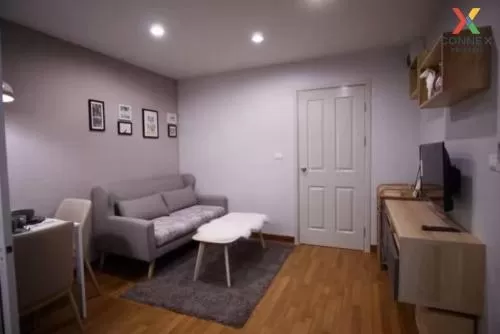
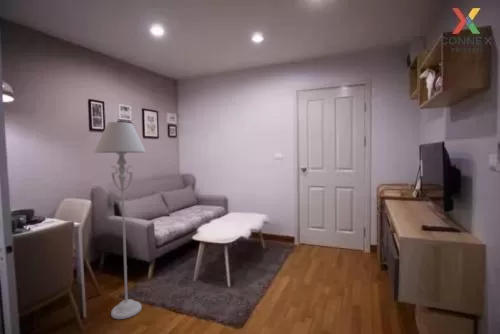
+ floor lamp [94,121,147,320]
